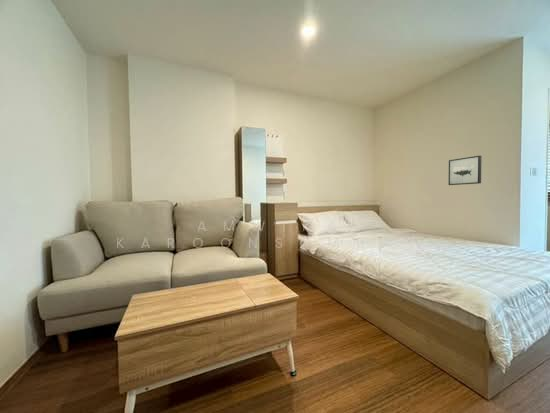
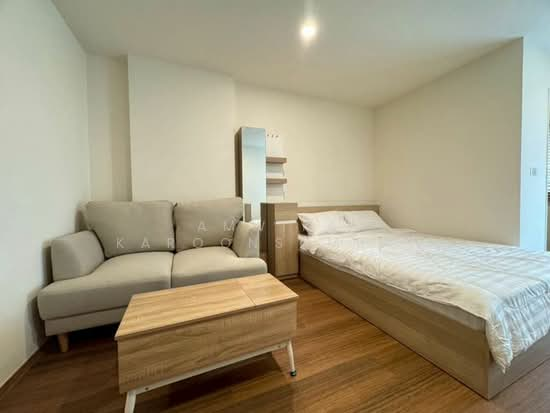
- wall art [447,155,483,186]
